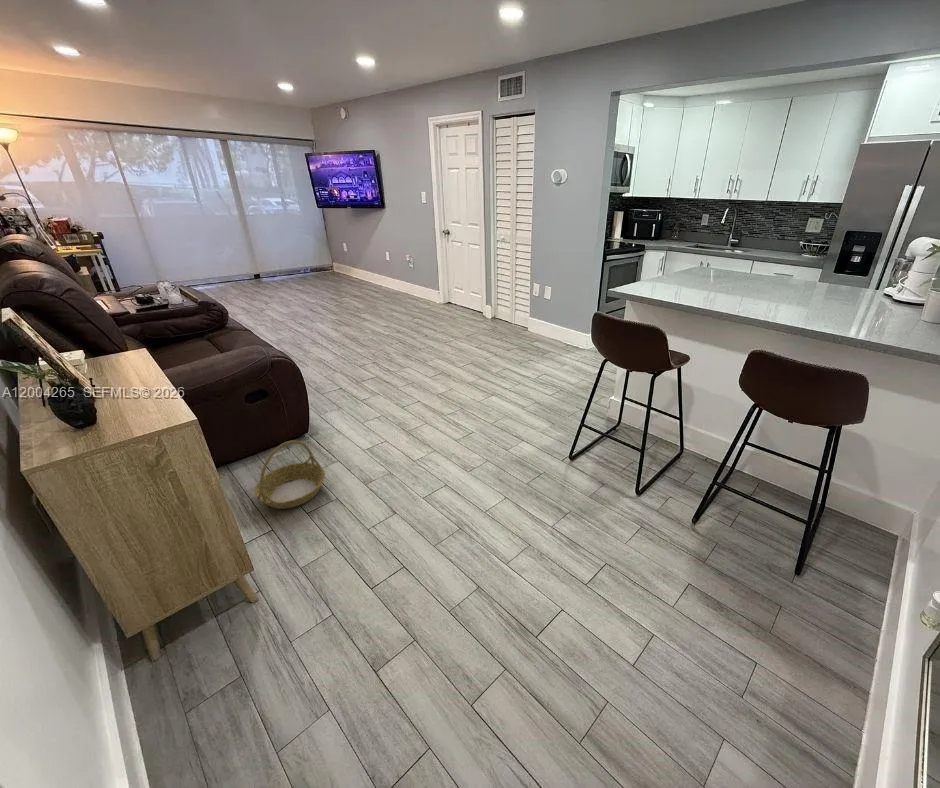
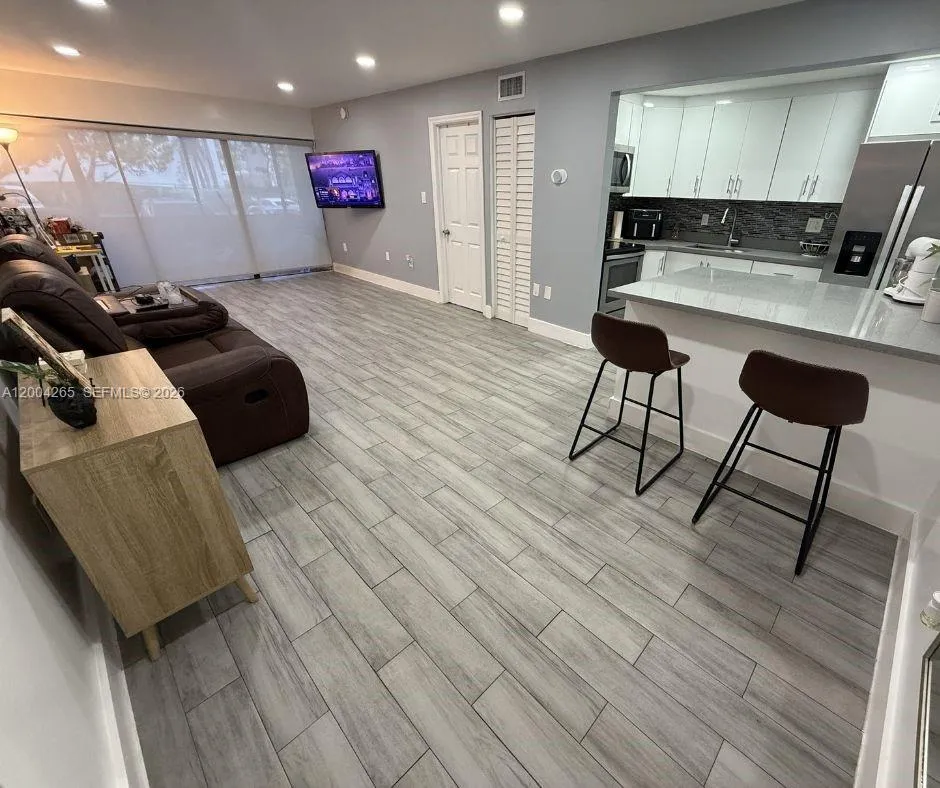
- basket [253,439,326,510]
